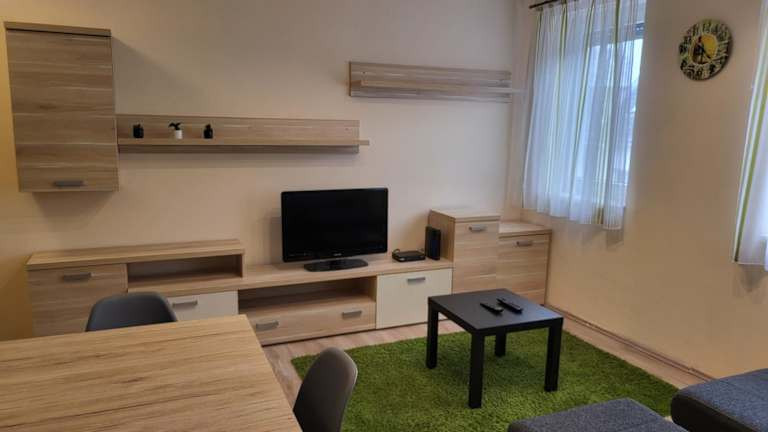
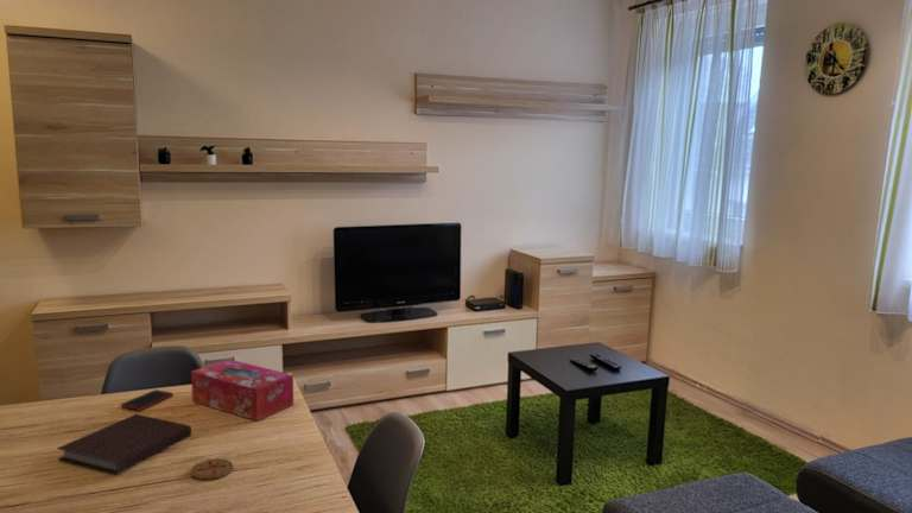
+ coaster [189,457,234,481]
+ notebook [56,413,192,475]
+ cell phone [120,388,175,412]
+ tissue box [190,359,294,422]
